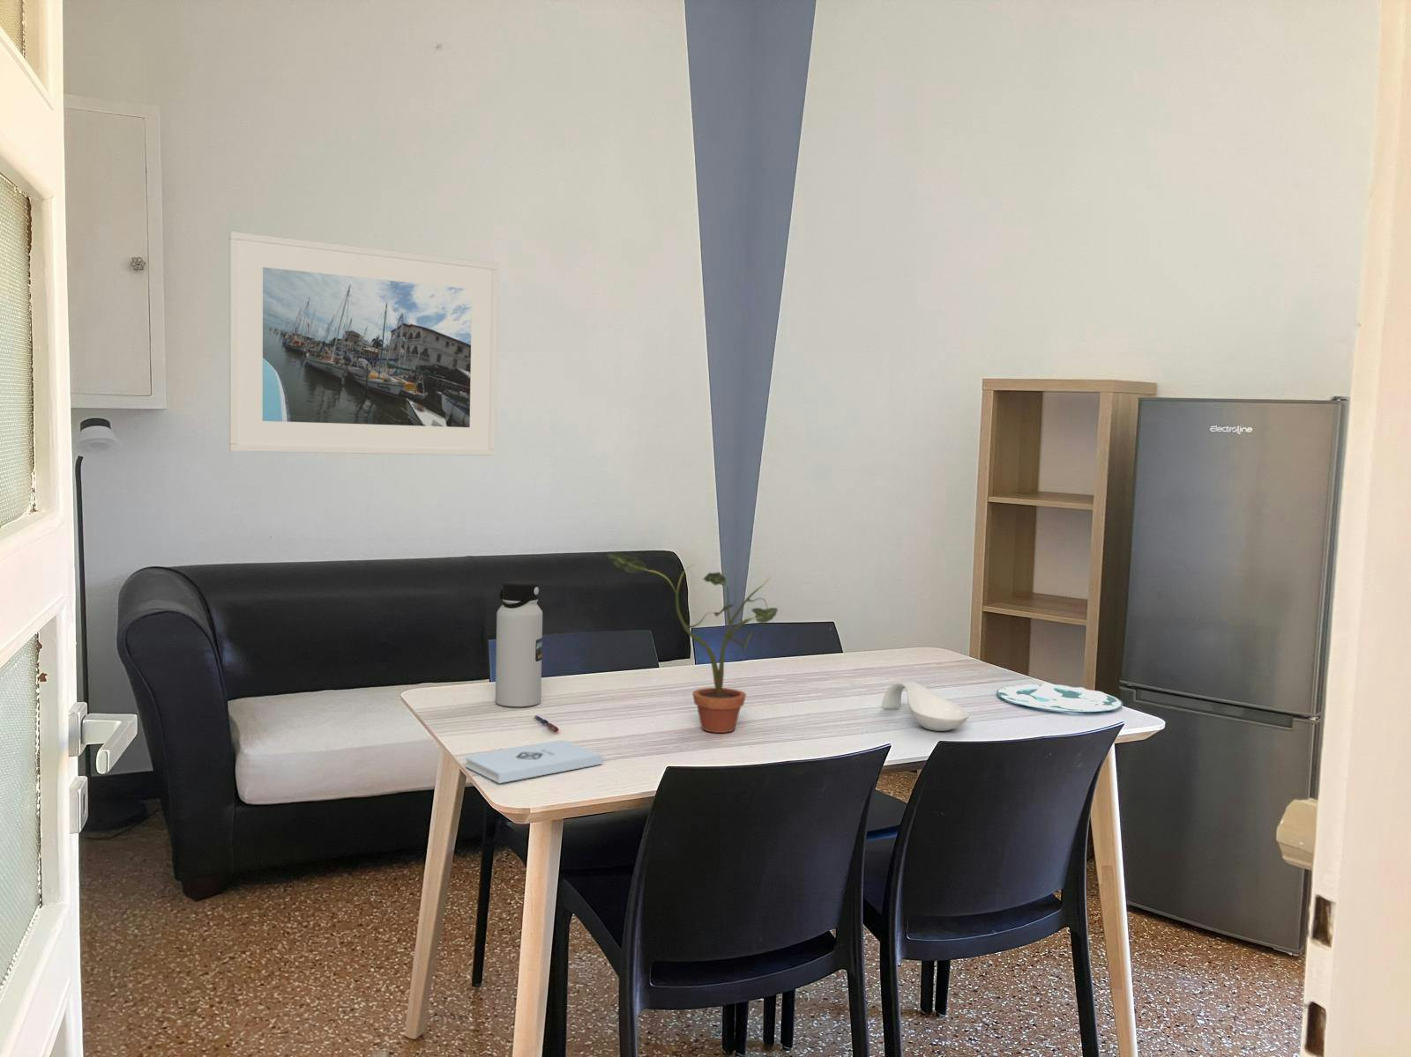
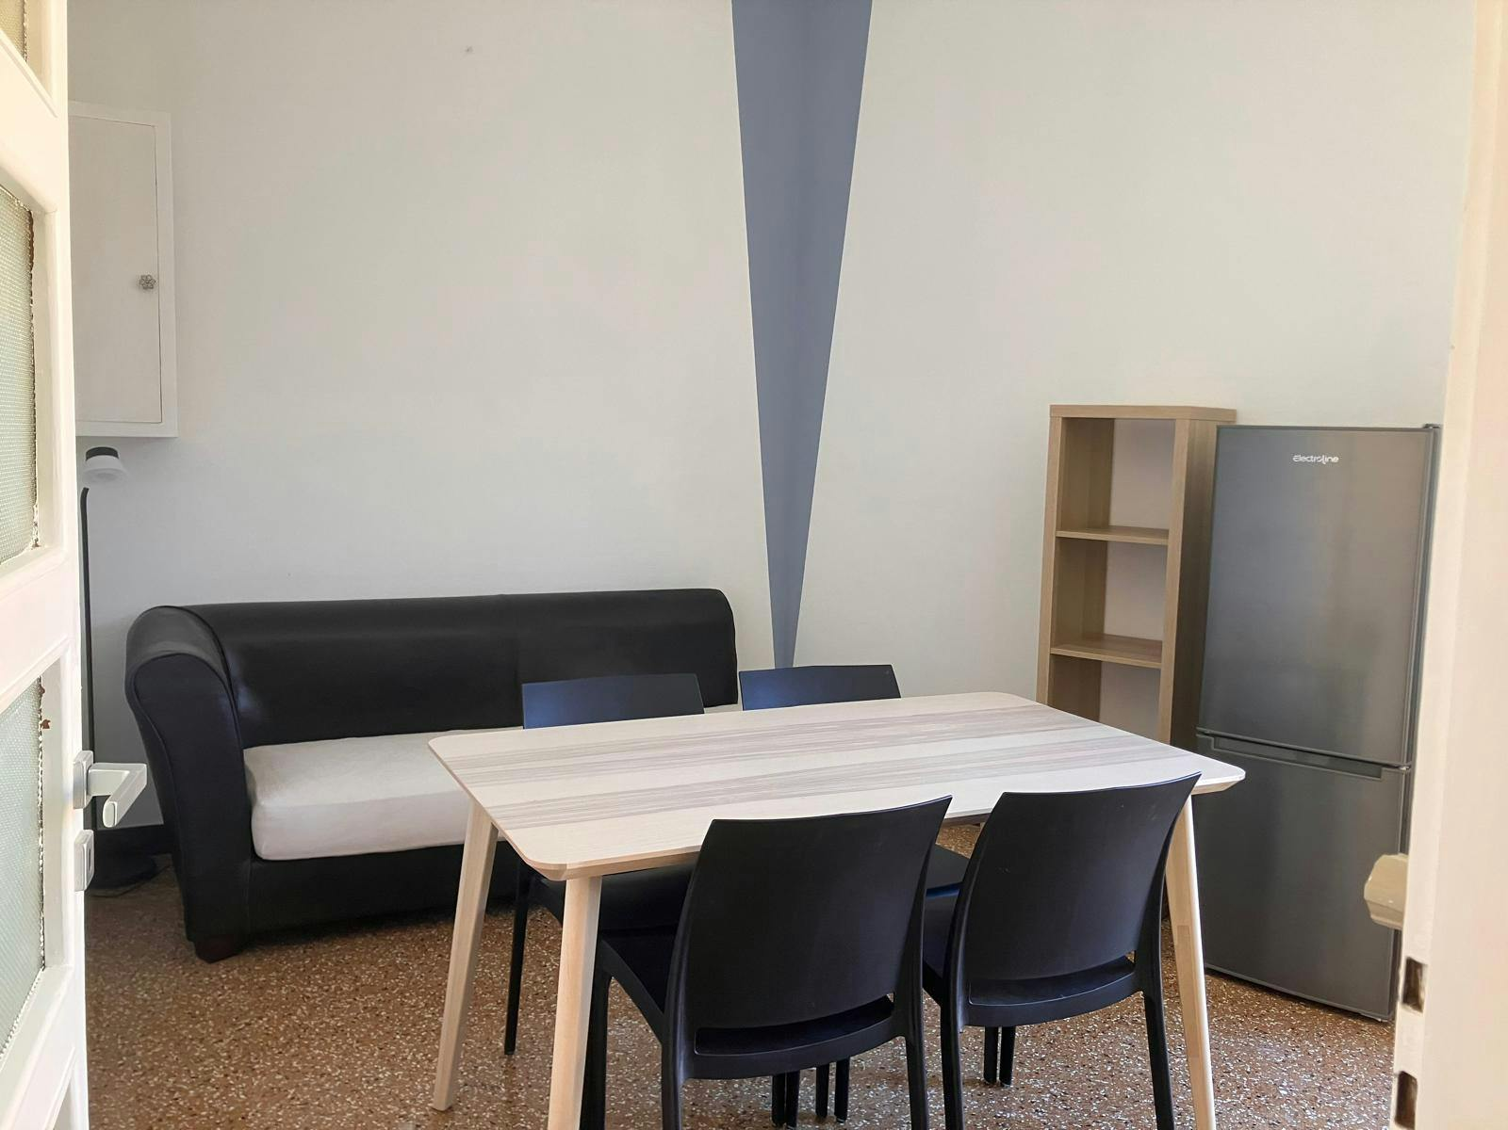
- water bottle [494,580,543,707]
- potted plant [606,552,779,734]
- spoon rest [881,681,970,732]
- pen [532,714,560,733]
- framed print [229,231,499,456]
- plate [995,682,1123,713]
- notepad [464,739,603,784]
